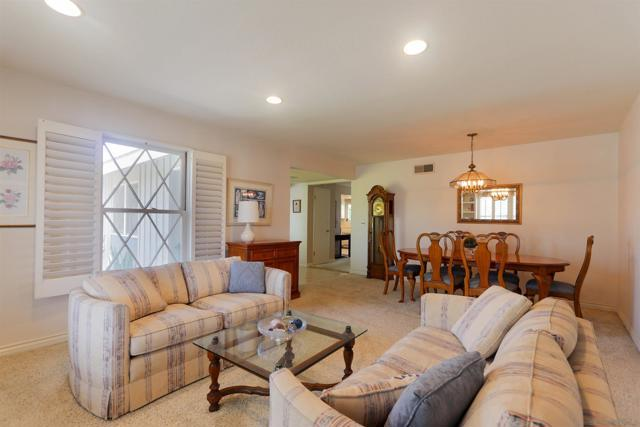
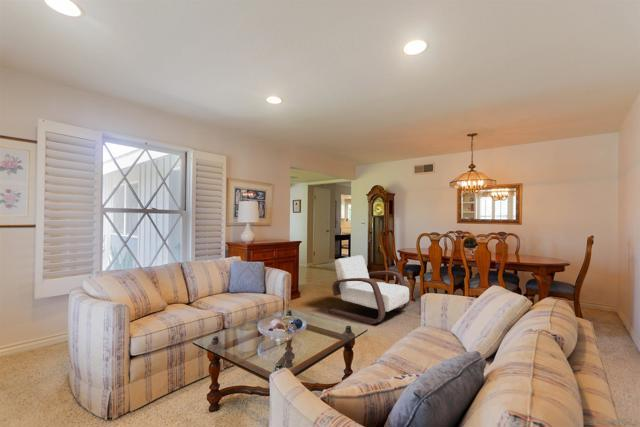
+ armchair [328,254,411,325]
